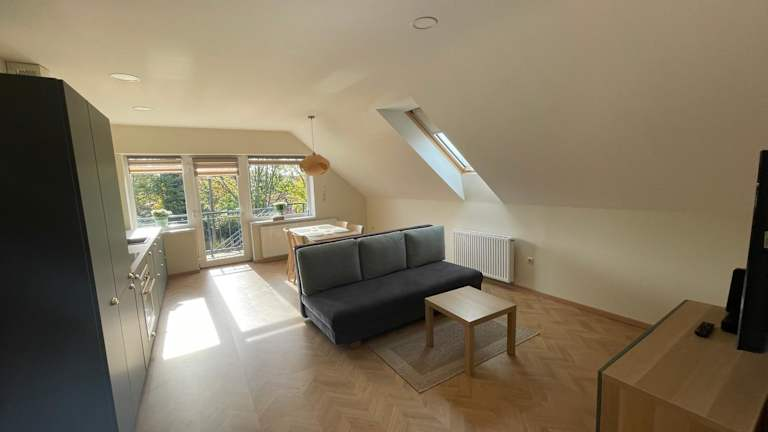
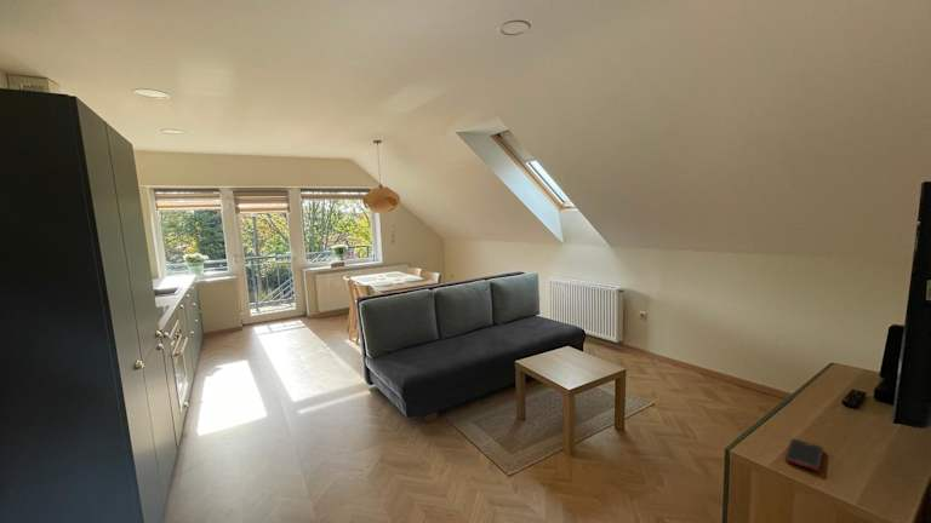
+ cell phone [784,438,824,472]
